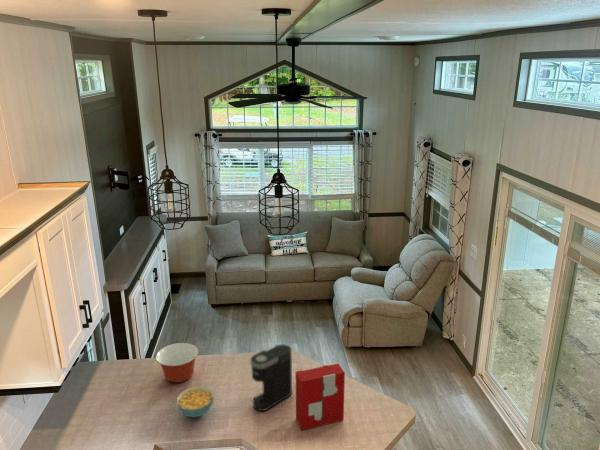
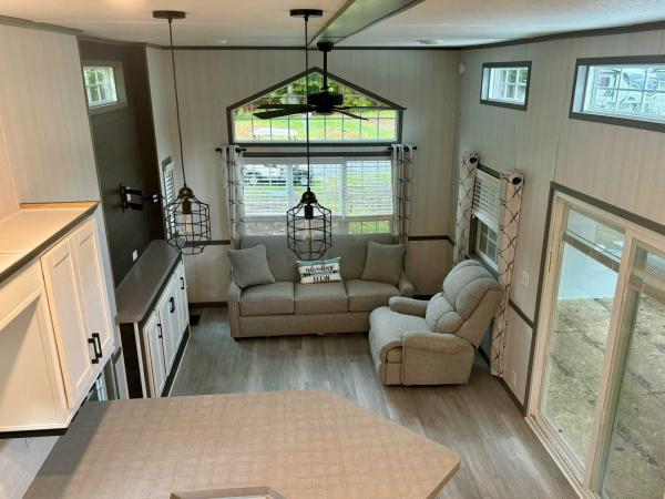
- mixing bowl [155,342,199,384]
- cereal bowl [176,385,215,418]
- cereal box [295,362,346,431]
- coffee maker [249,344,293,412]
